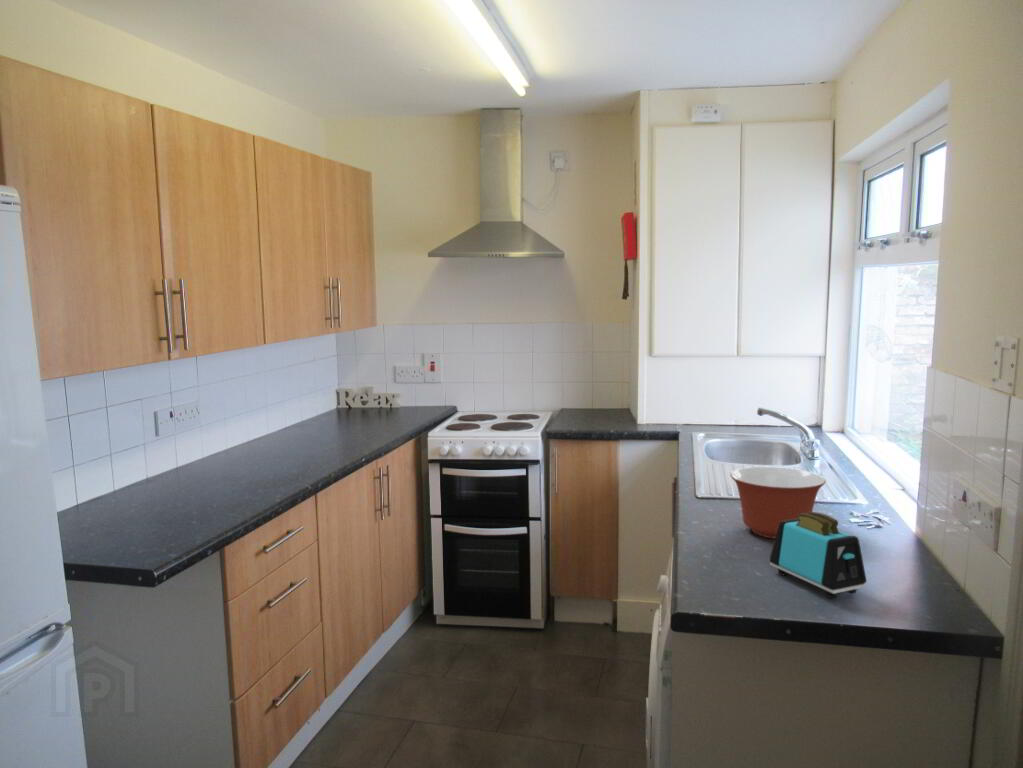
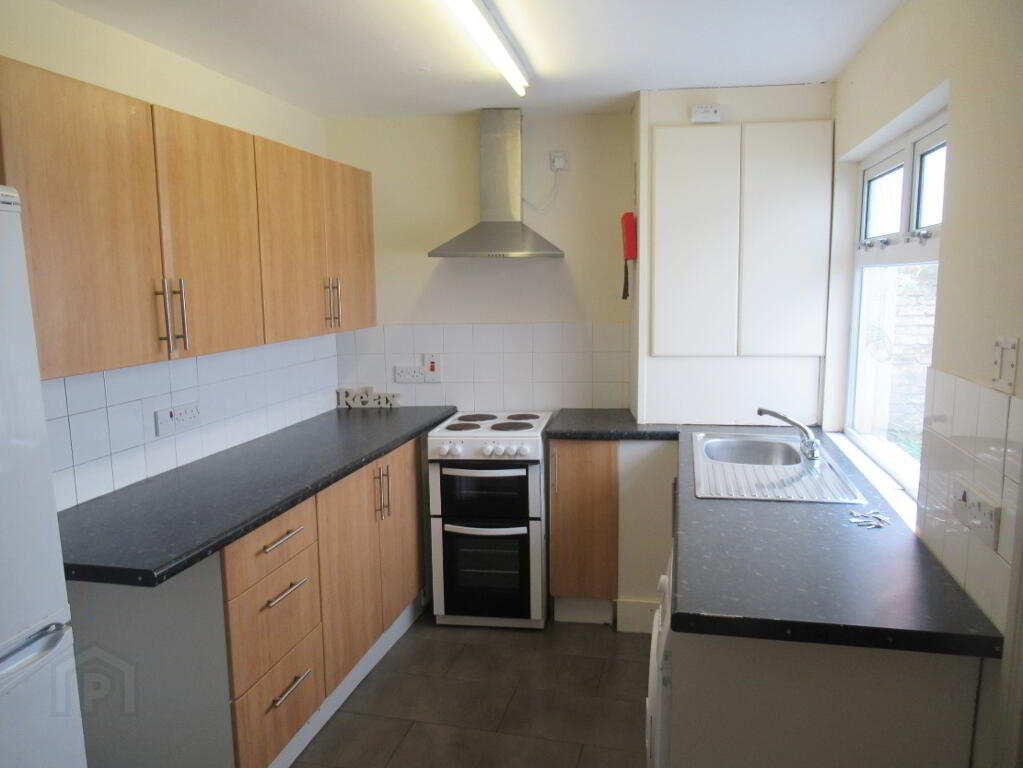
- toaster [769,511,868,599]
- mixing bowl [729,466,827,540]
